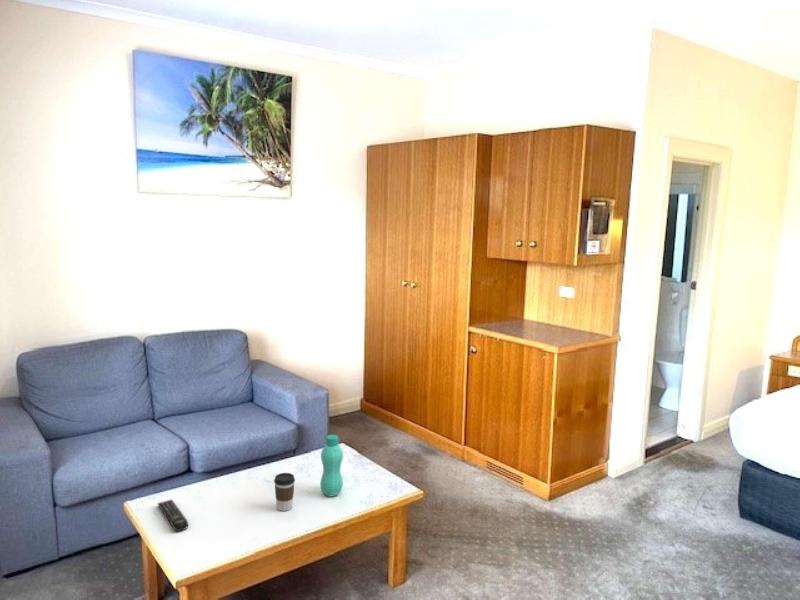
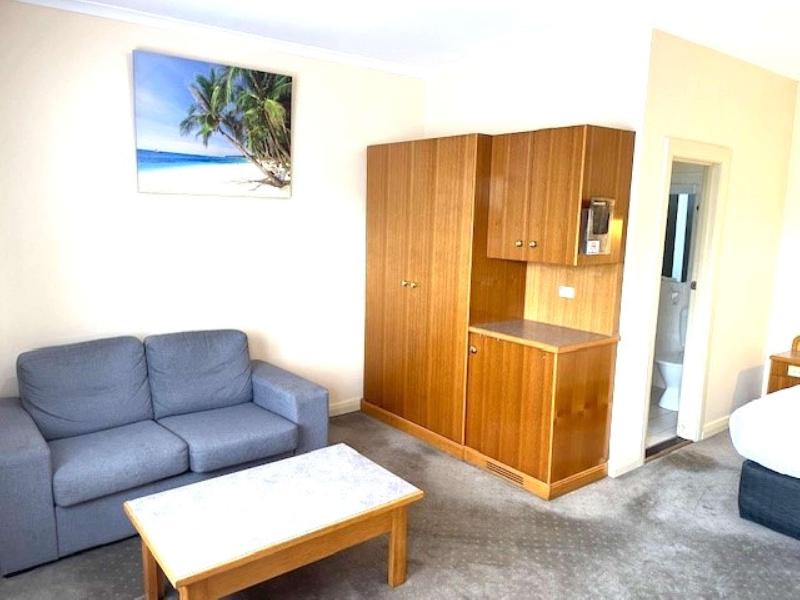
- bottle [319,434,344,497]
- coffee cup [273,472,296,512]
- remote control [157,498,189,532]
